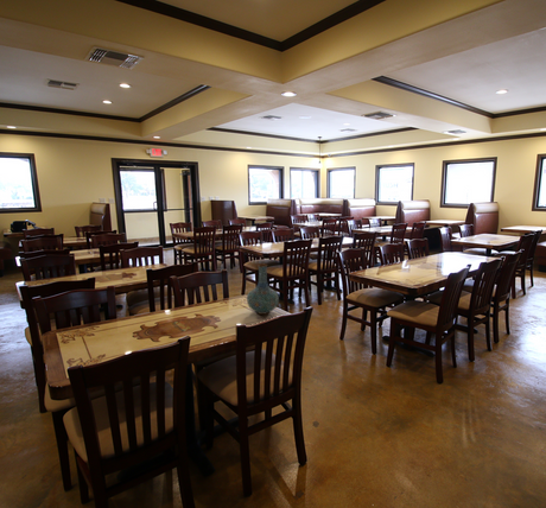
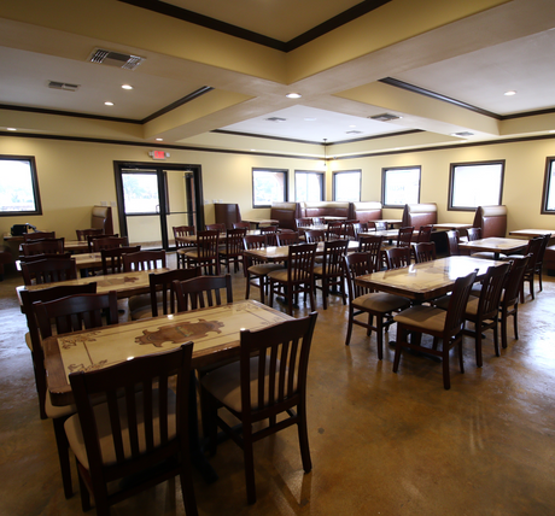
- vase [246,263,280,316]
